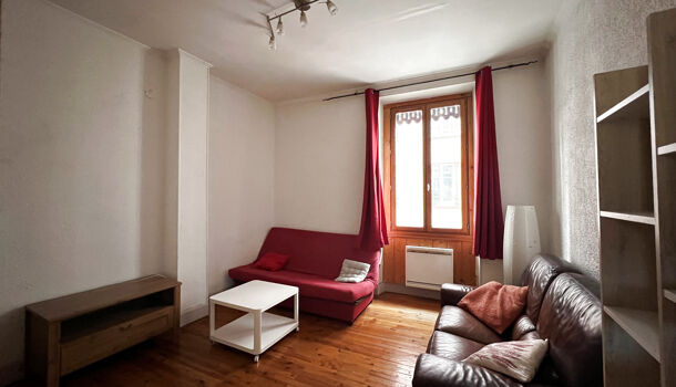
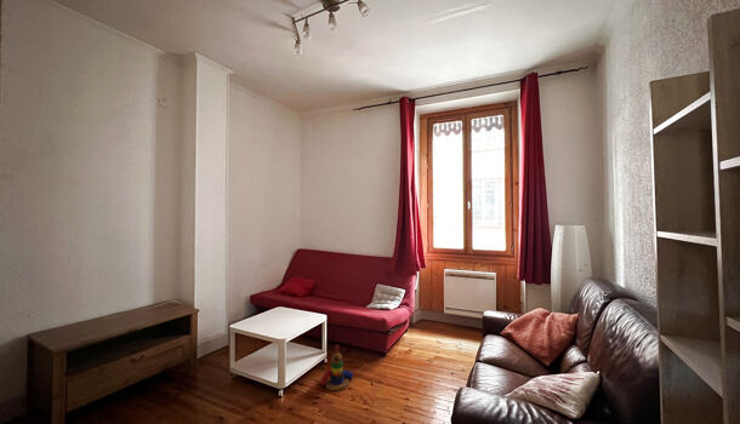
+ stacking toy [319,344,354,393]
